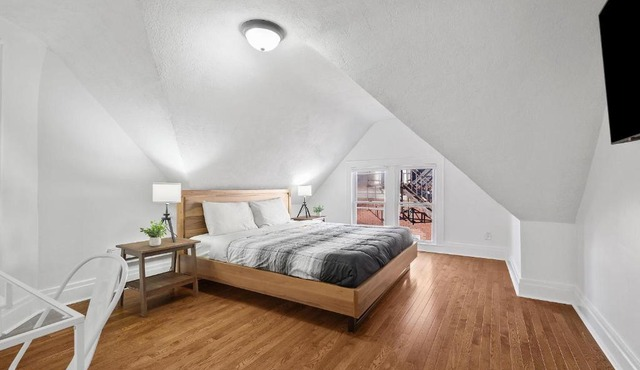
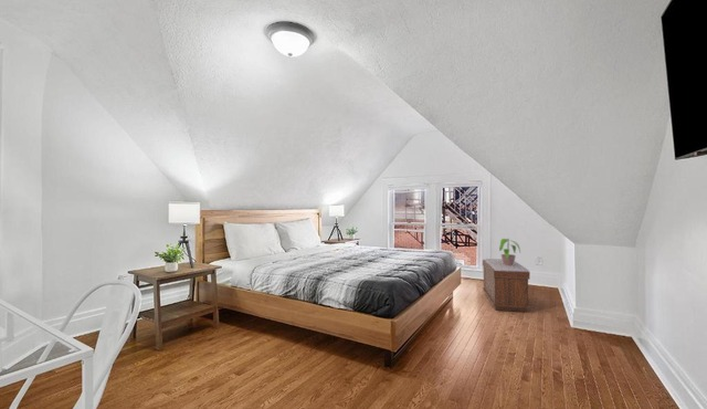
+ potted plant [498,238,521,266]
+ bench [482,258,531,313]
